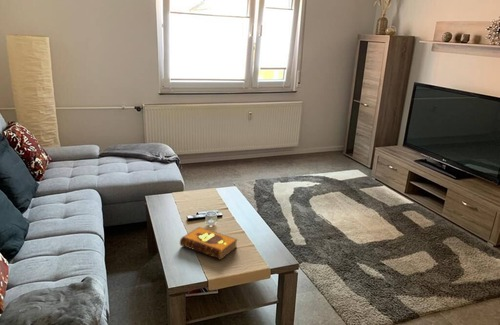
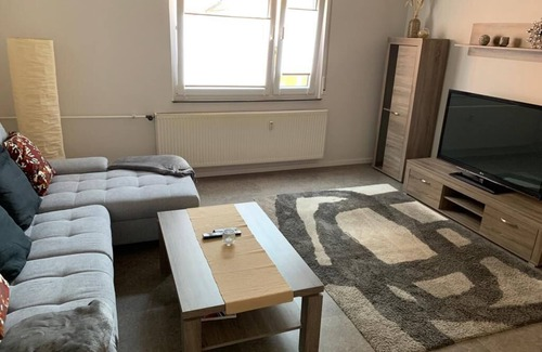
- hardback book [179,226,239,261]
